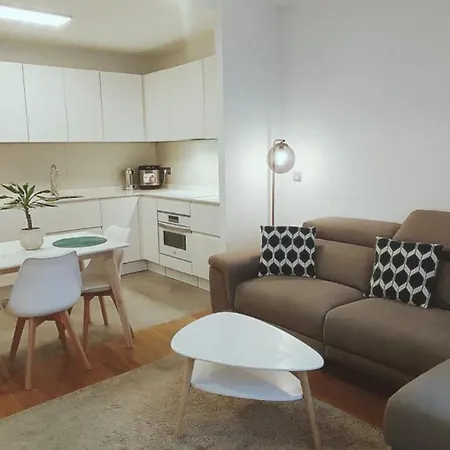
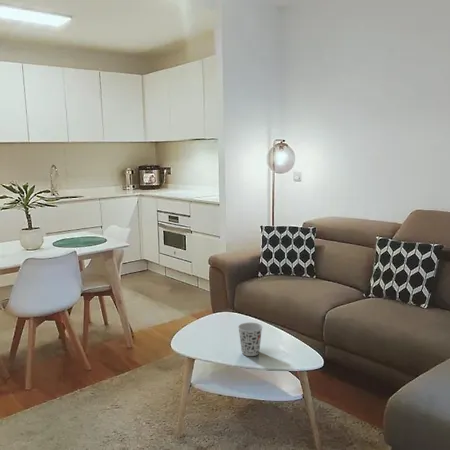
+ cup [237,322,263,357]
